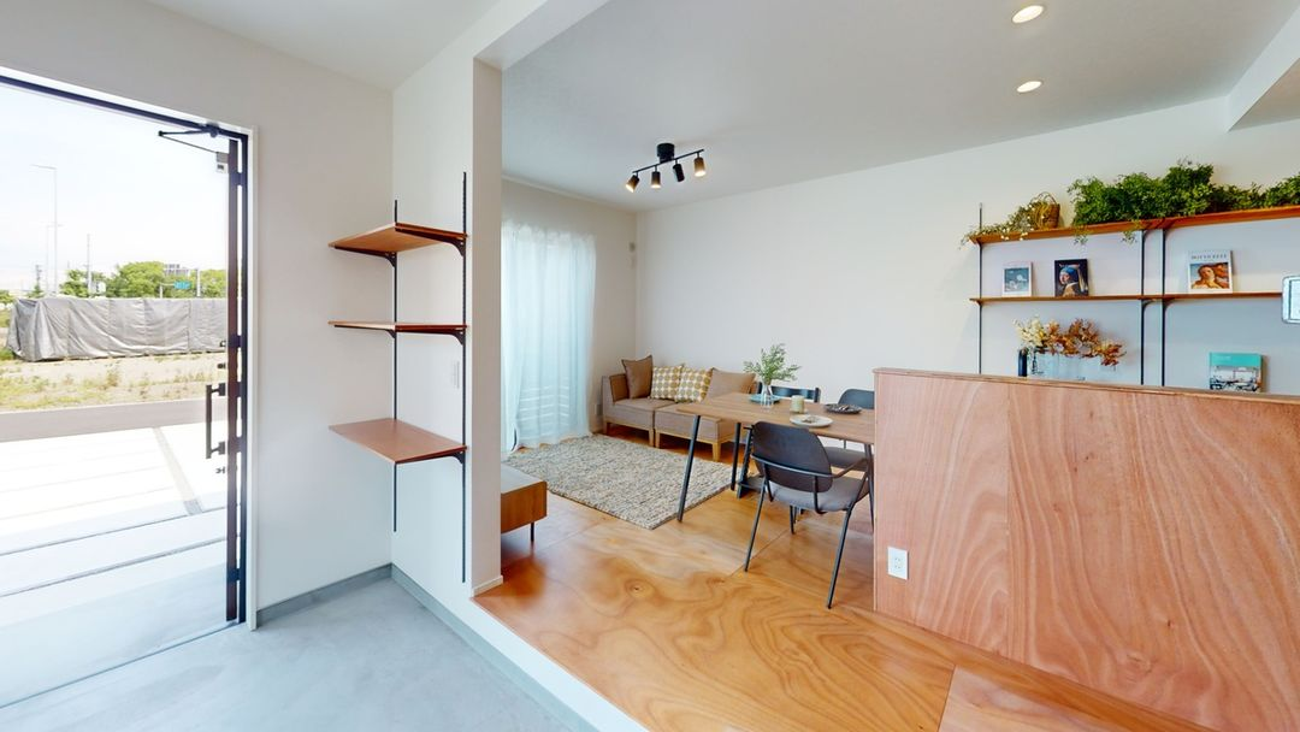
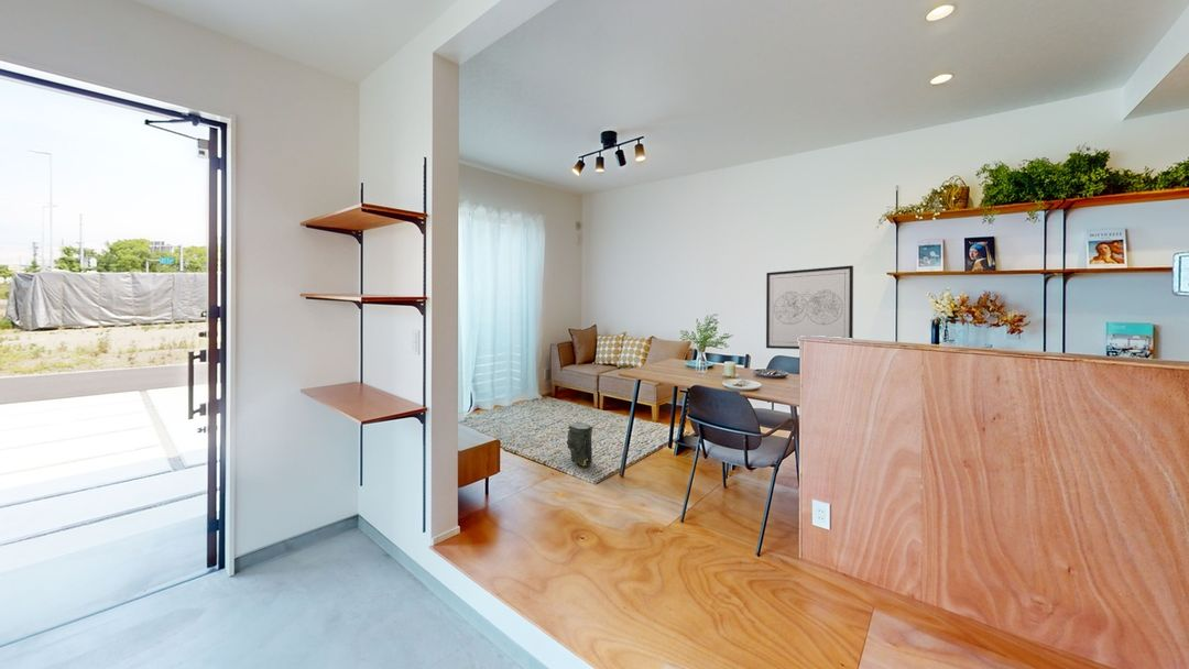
+ bag [566,421,596,468]
+ wall art [765,264,854,350]
